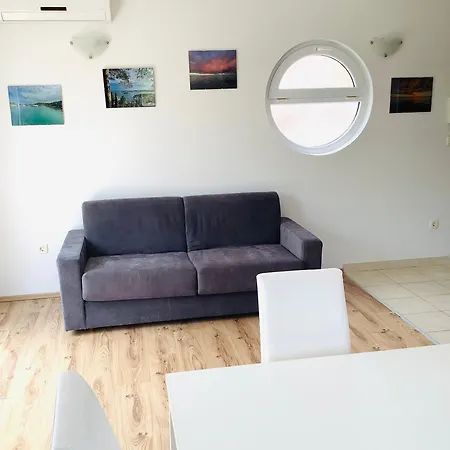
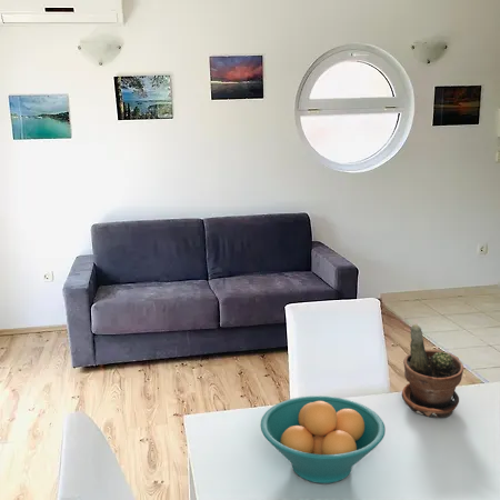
+ potted plant [401,323,464,419]
+ fruit bowl [260,394,387,484]
